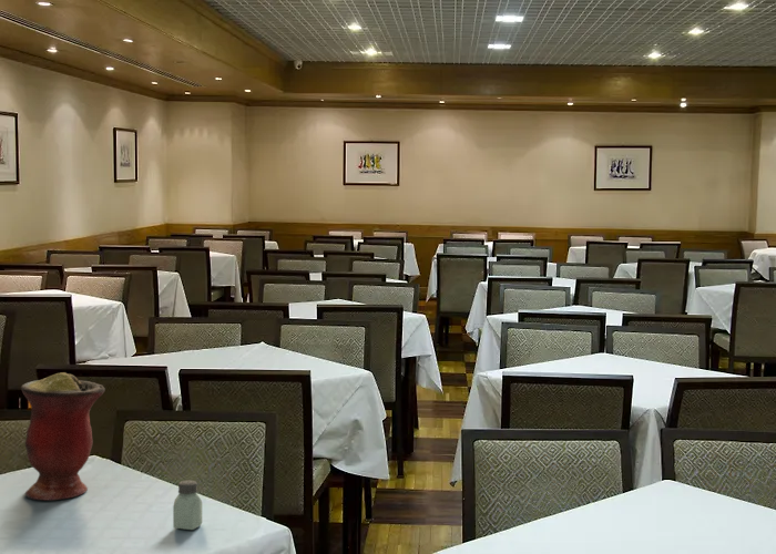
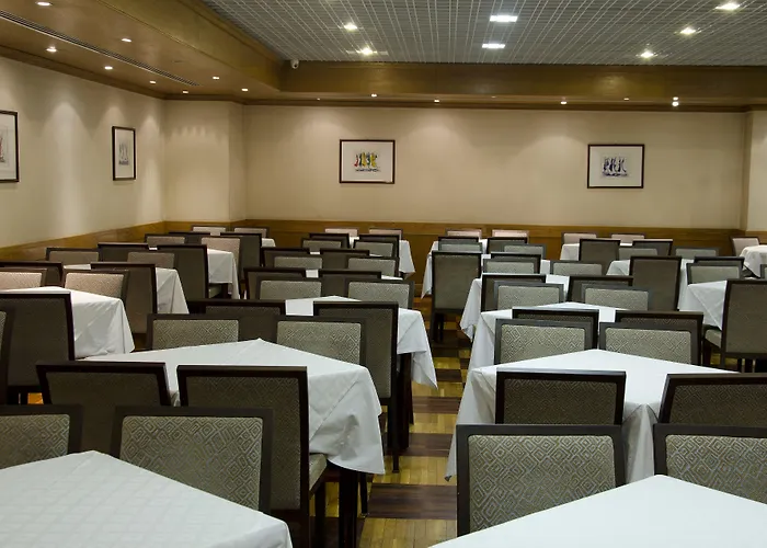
- vase [20,371,106,502]
- saltshaker [172,480,203,531]
